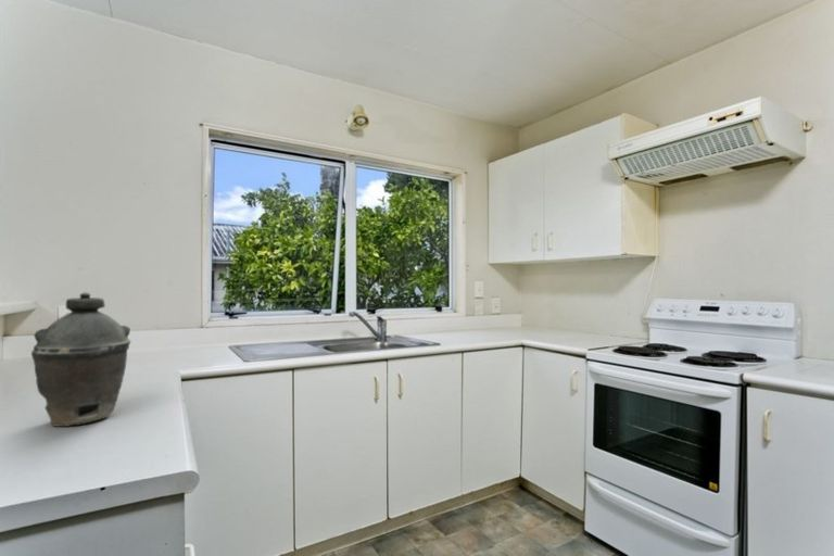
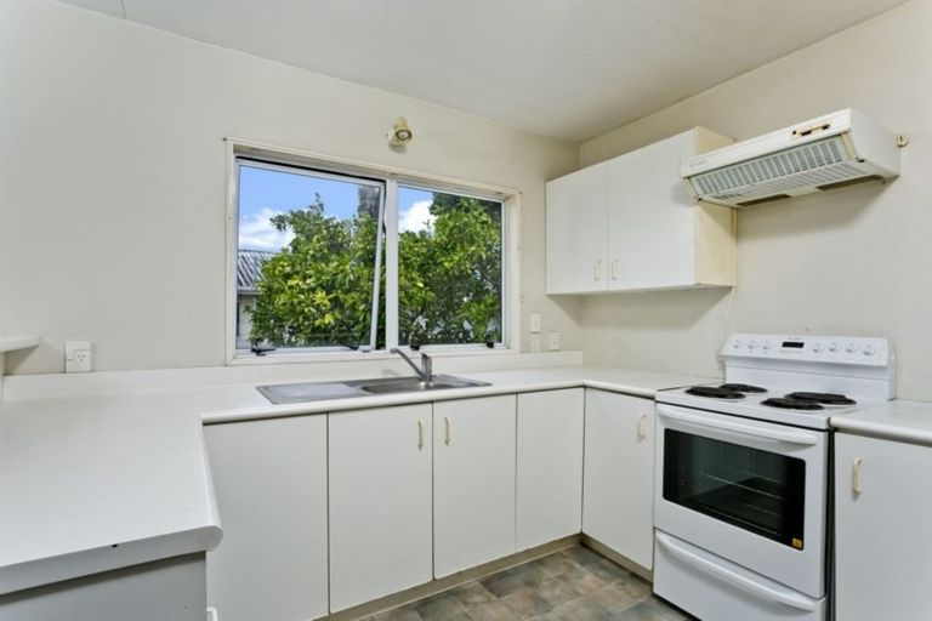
- kettle [30,291,131,428]
